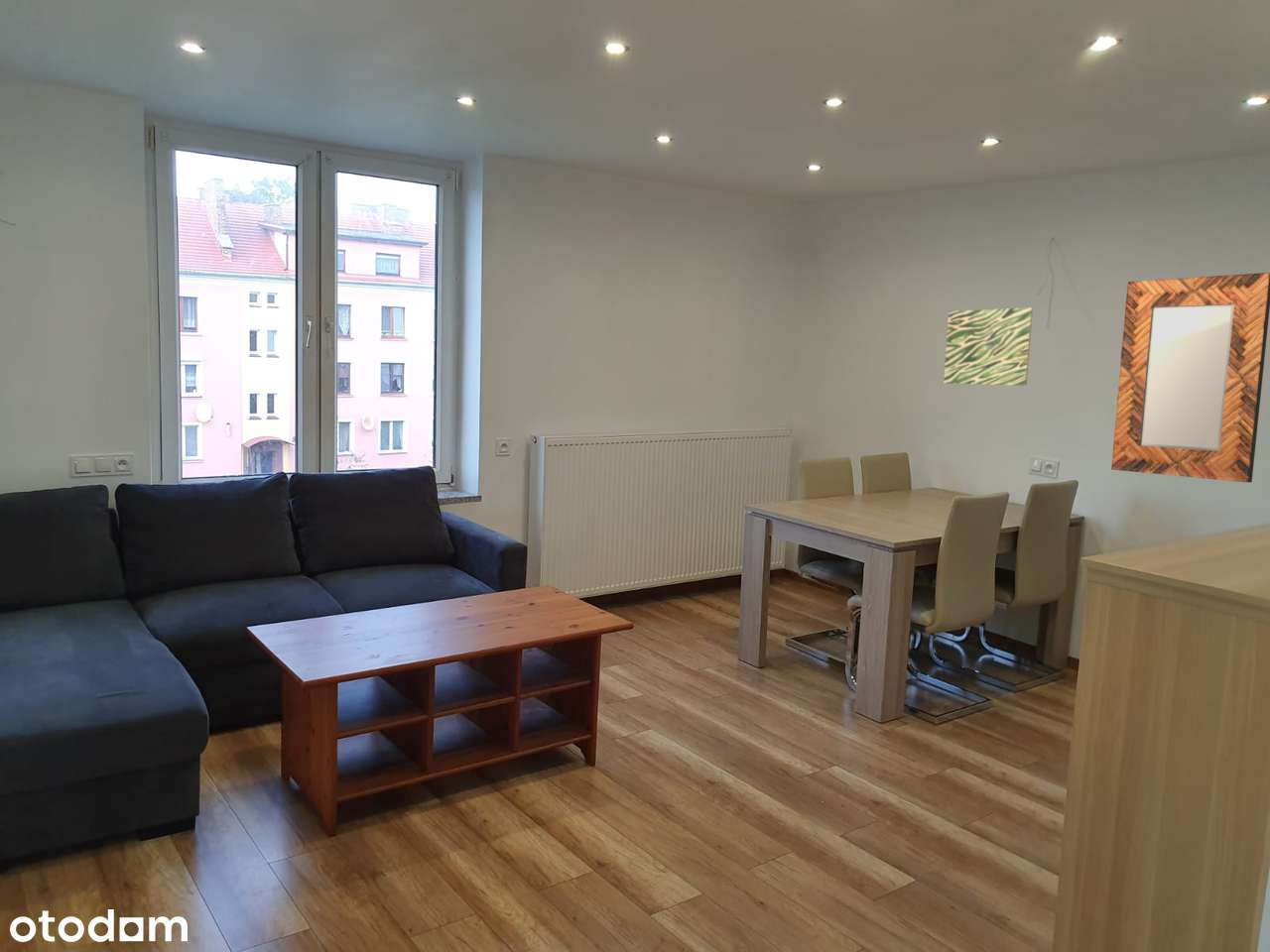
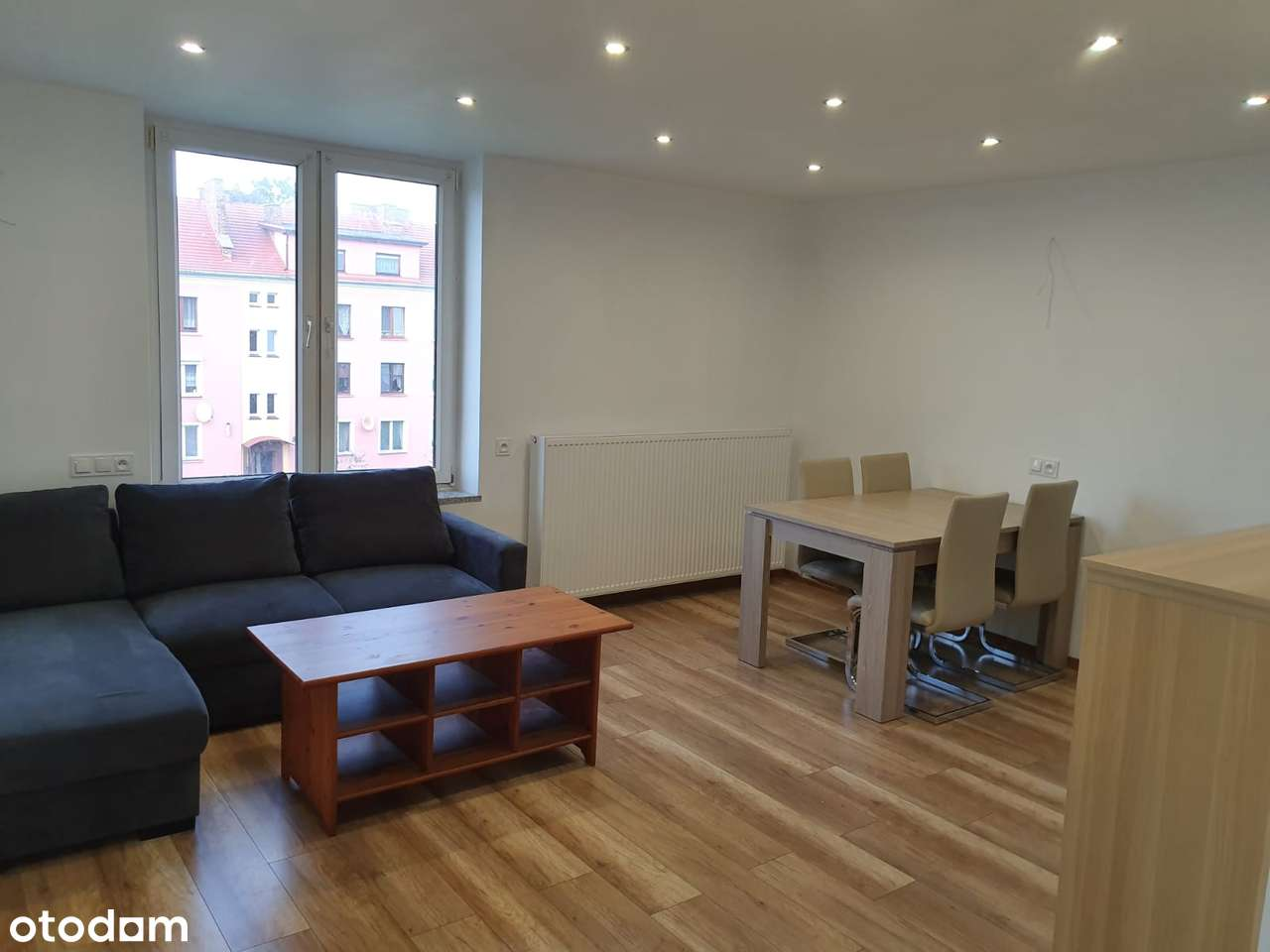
- wall art [943,306,1034,387]
- home mirror [1110,272,1270,483]
